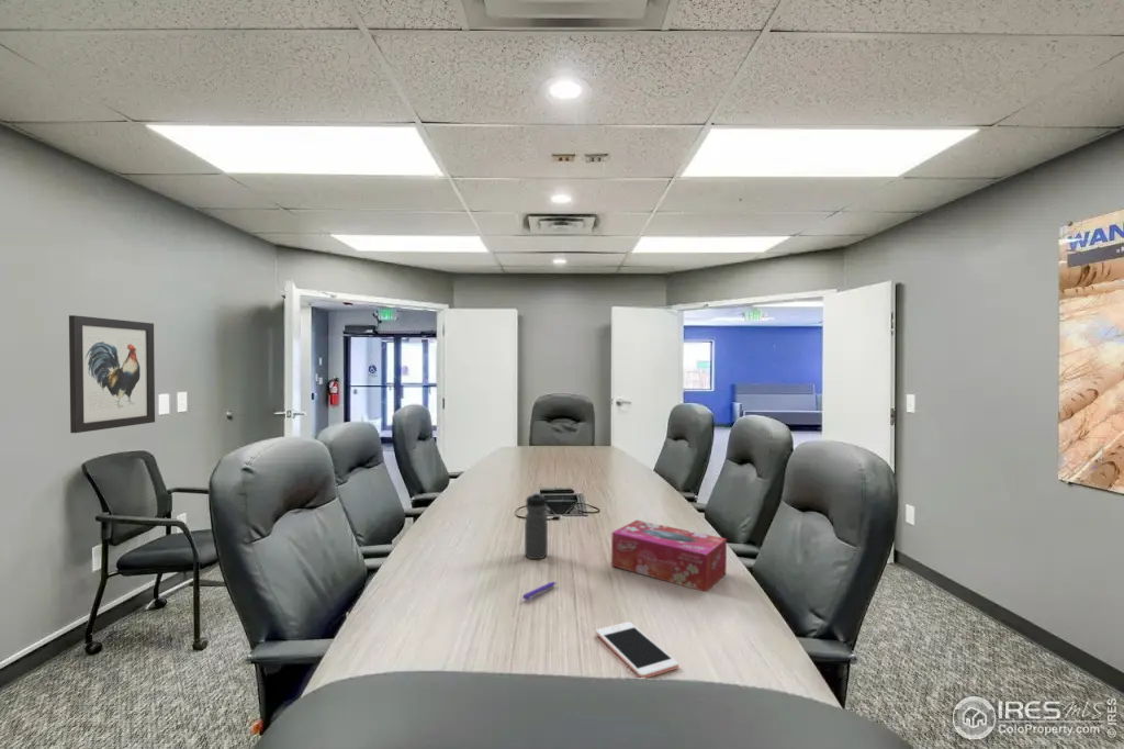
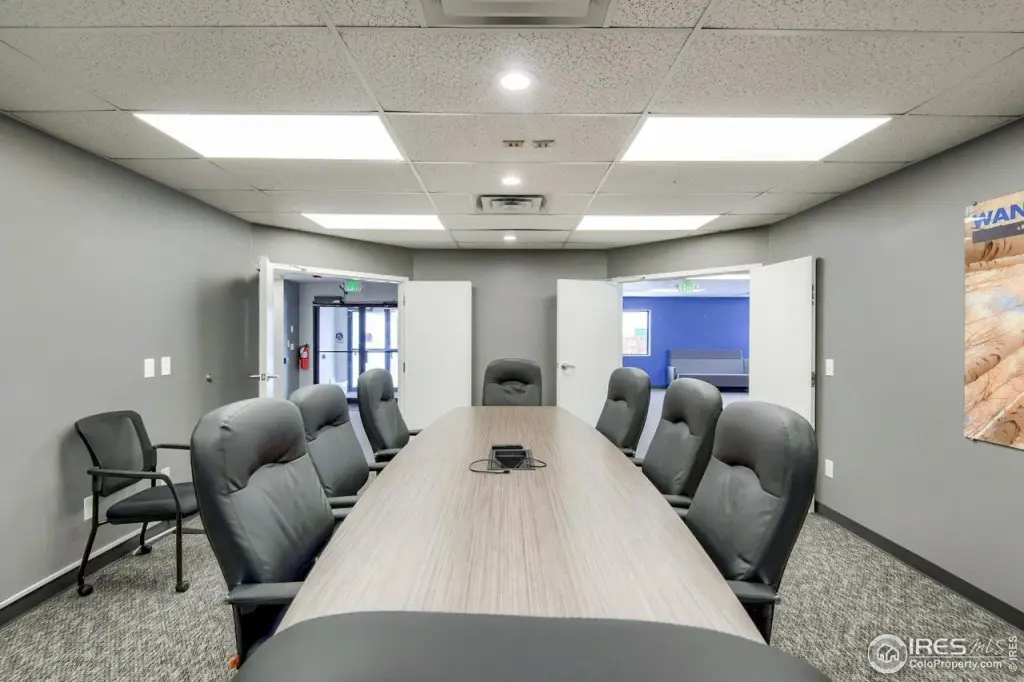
- tissue box [610,519,728,593]
- cell phone [595,621,679,680]
- wall art [68,314,156,434]
- pen [521,581,558,601]
- water bottle [524,491,549,560]
